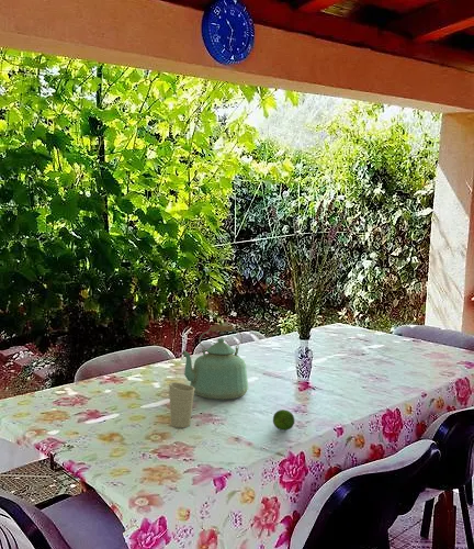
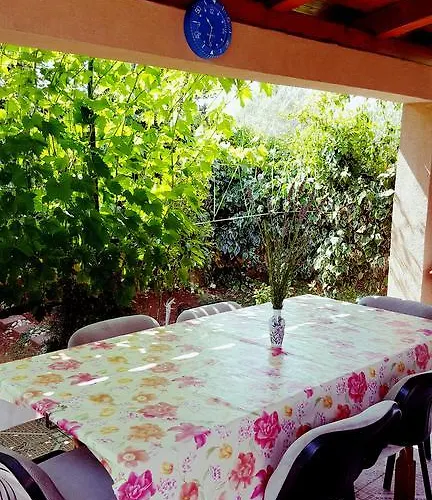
- cup [168,381,195,428]
- fruit [272,408,295,432]
- kettle [181,325,249,401]
